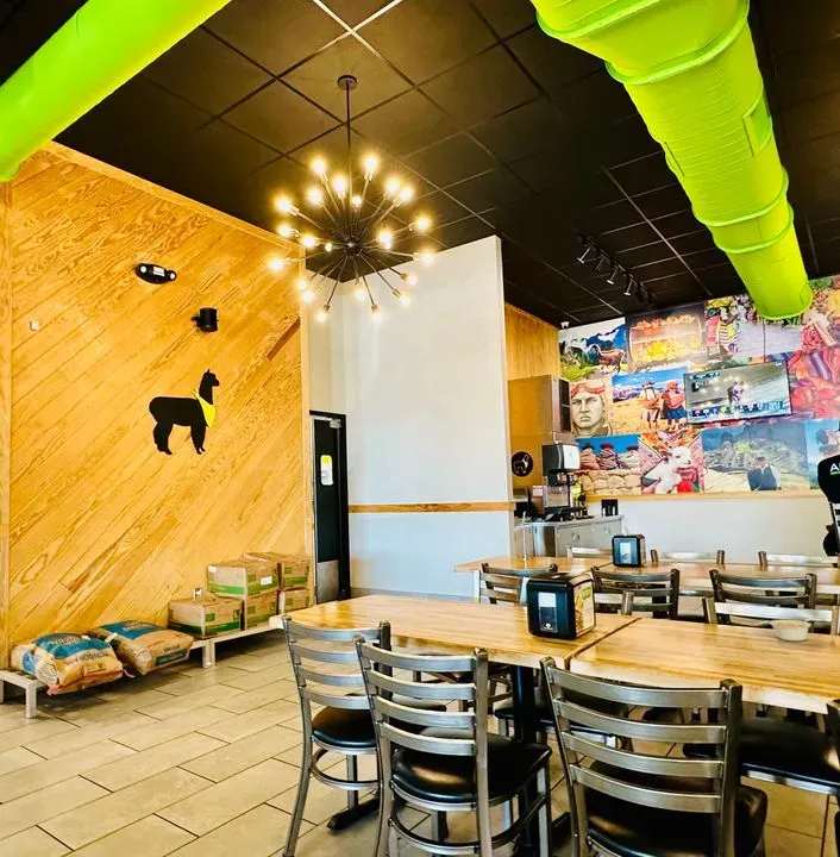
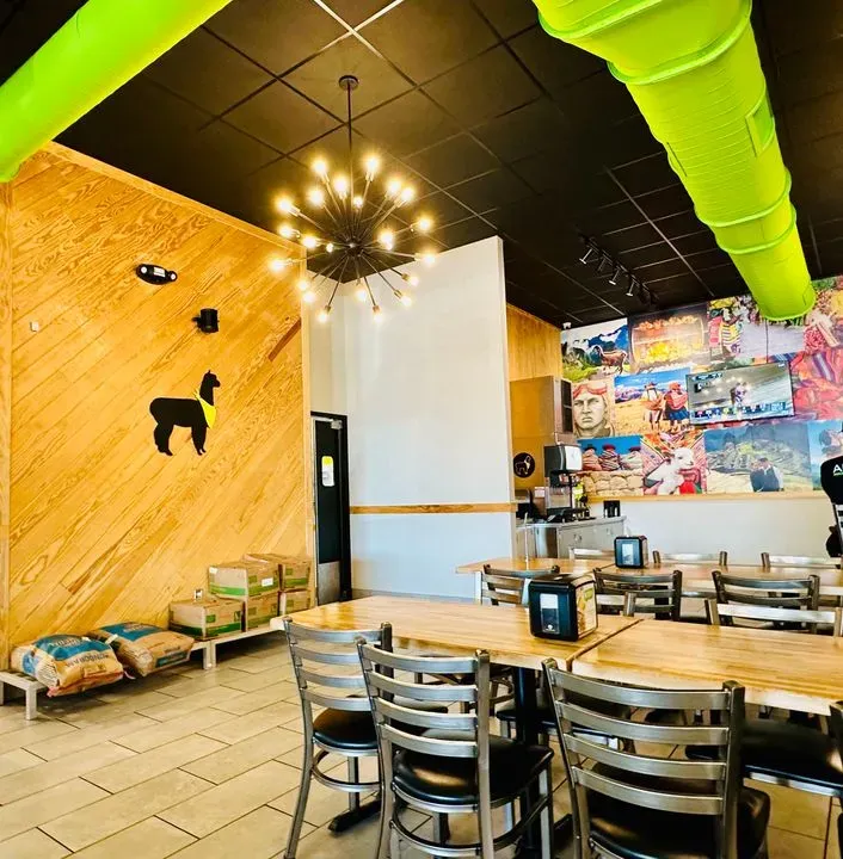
- legume [767,617,814,643]
